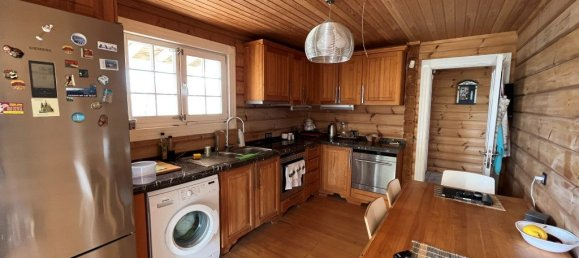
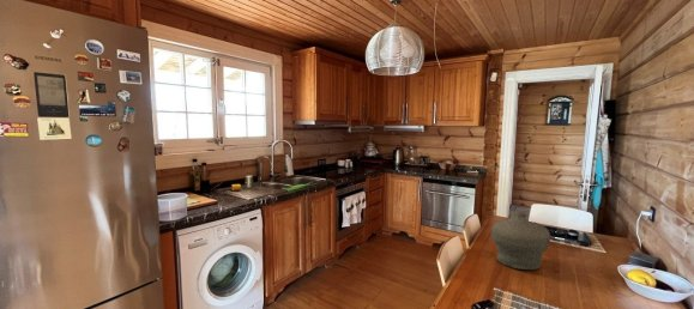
+ jar [490,210,551,271]
